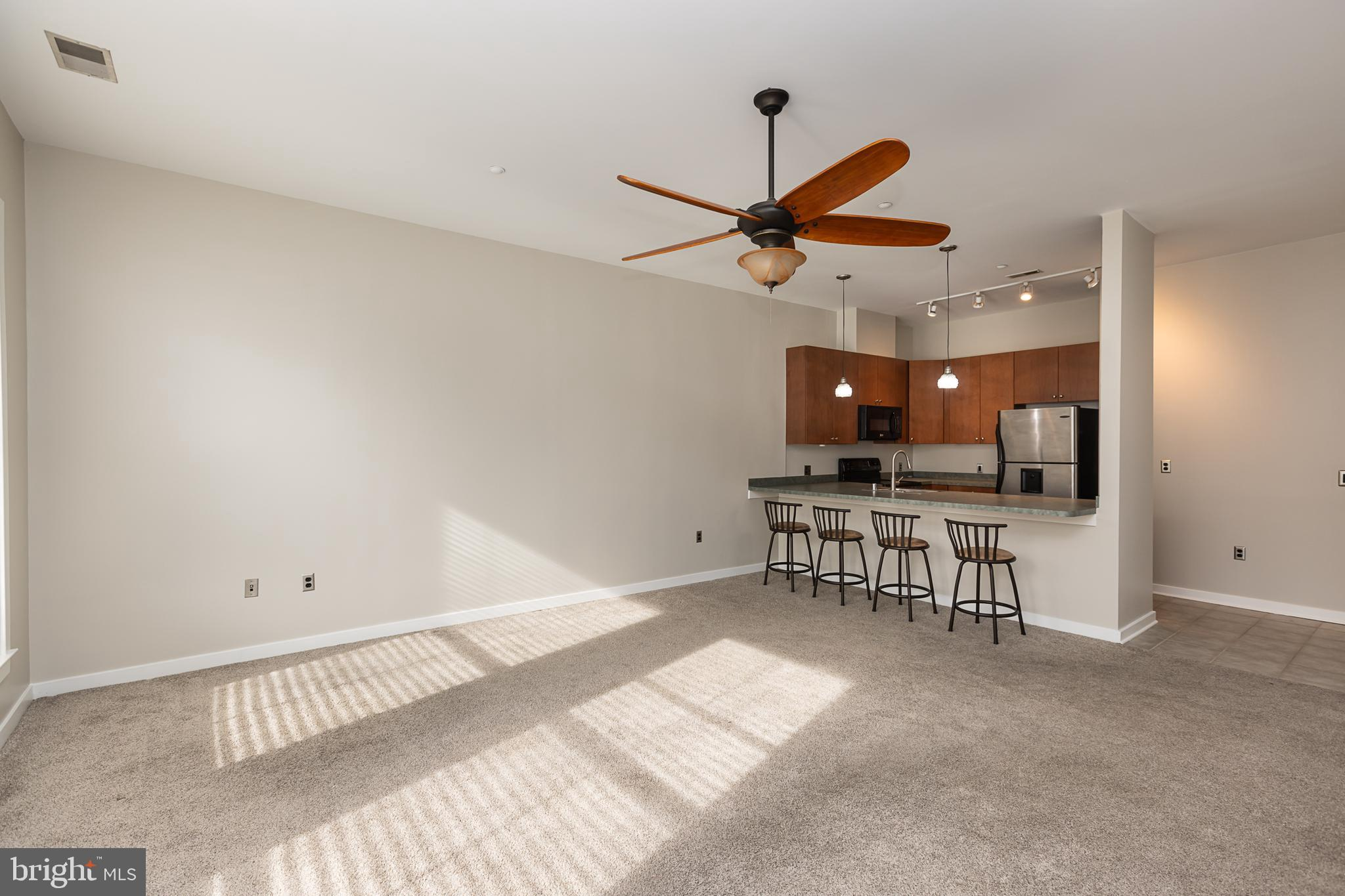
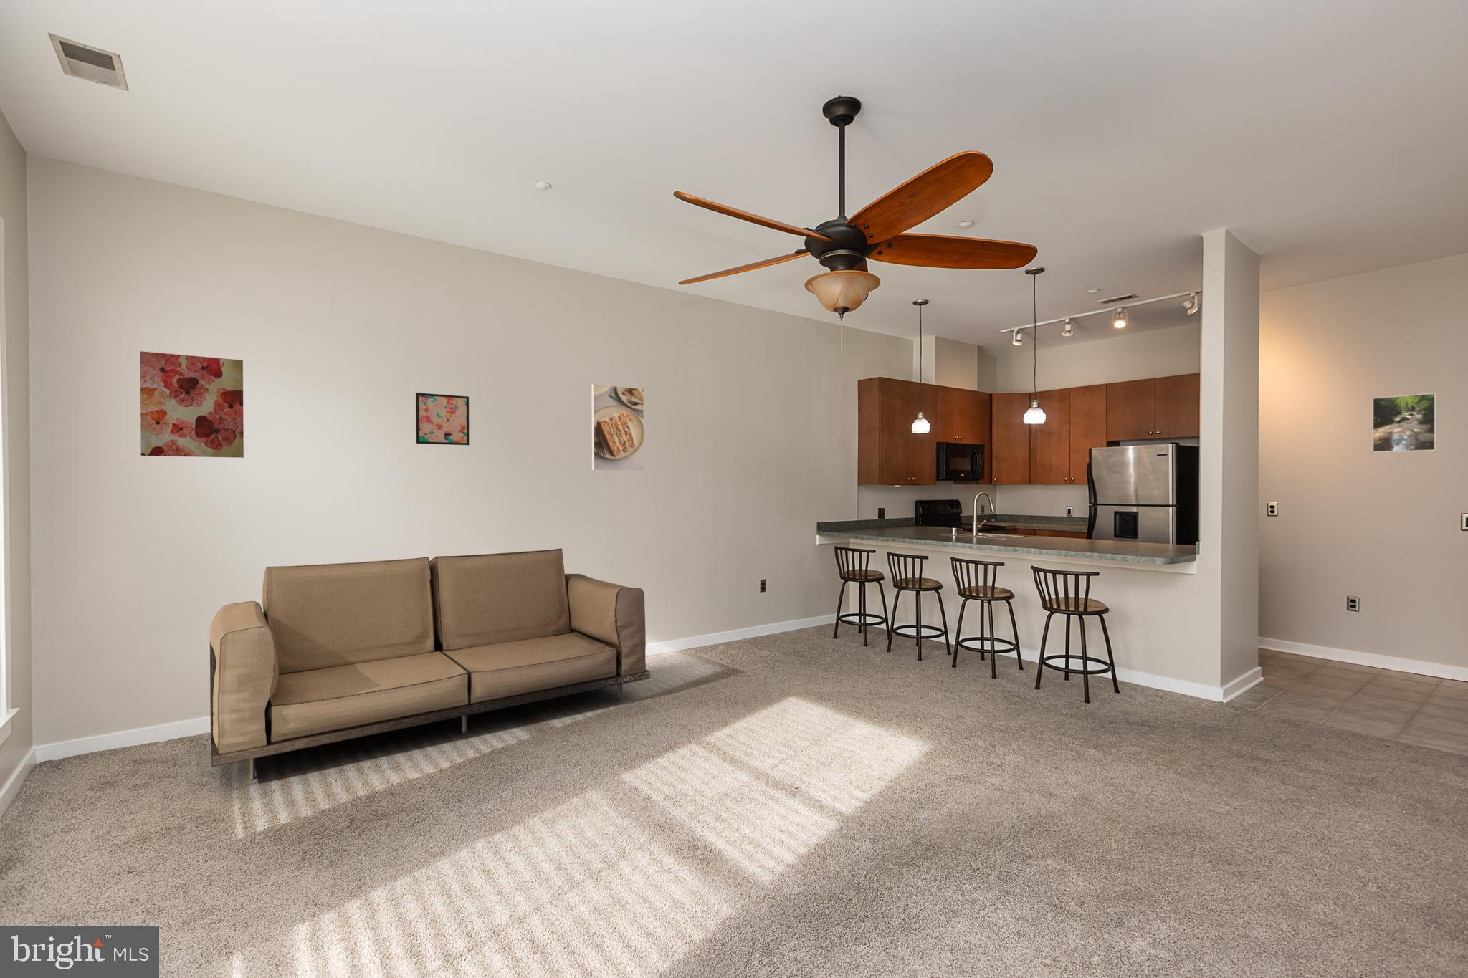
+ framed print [590,383,645,473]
+ sofa [208,548,651,780]
+ wall art [139,350,244,458]
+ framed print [1372,393,1437,453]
+ wall art [415,392,469,445]
